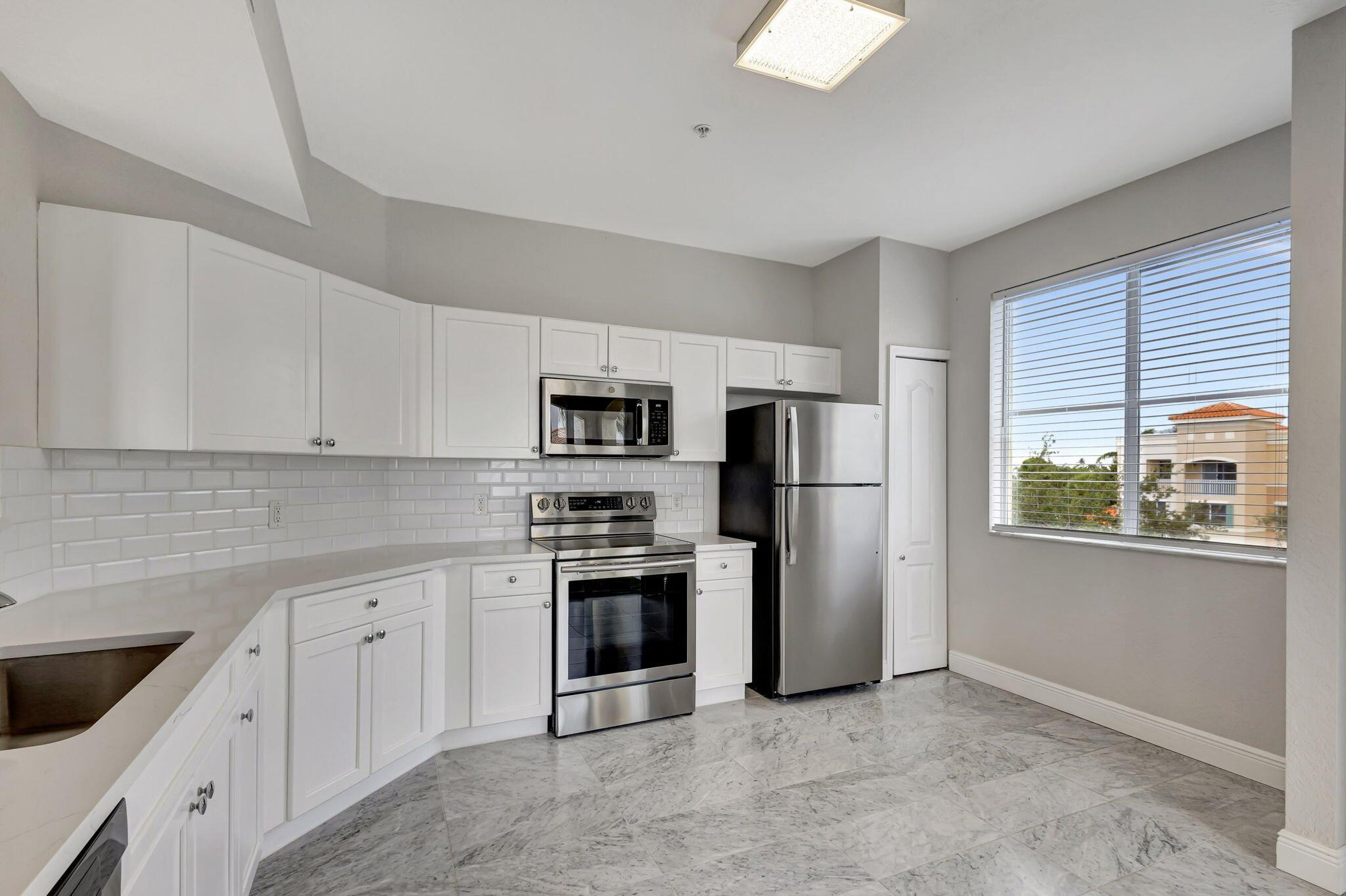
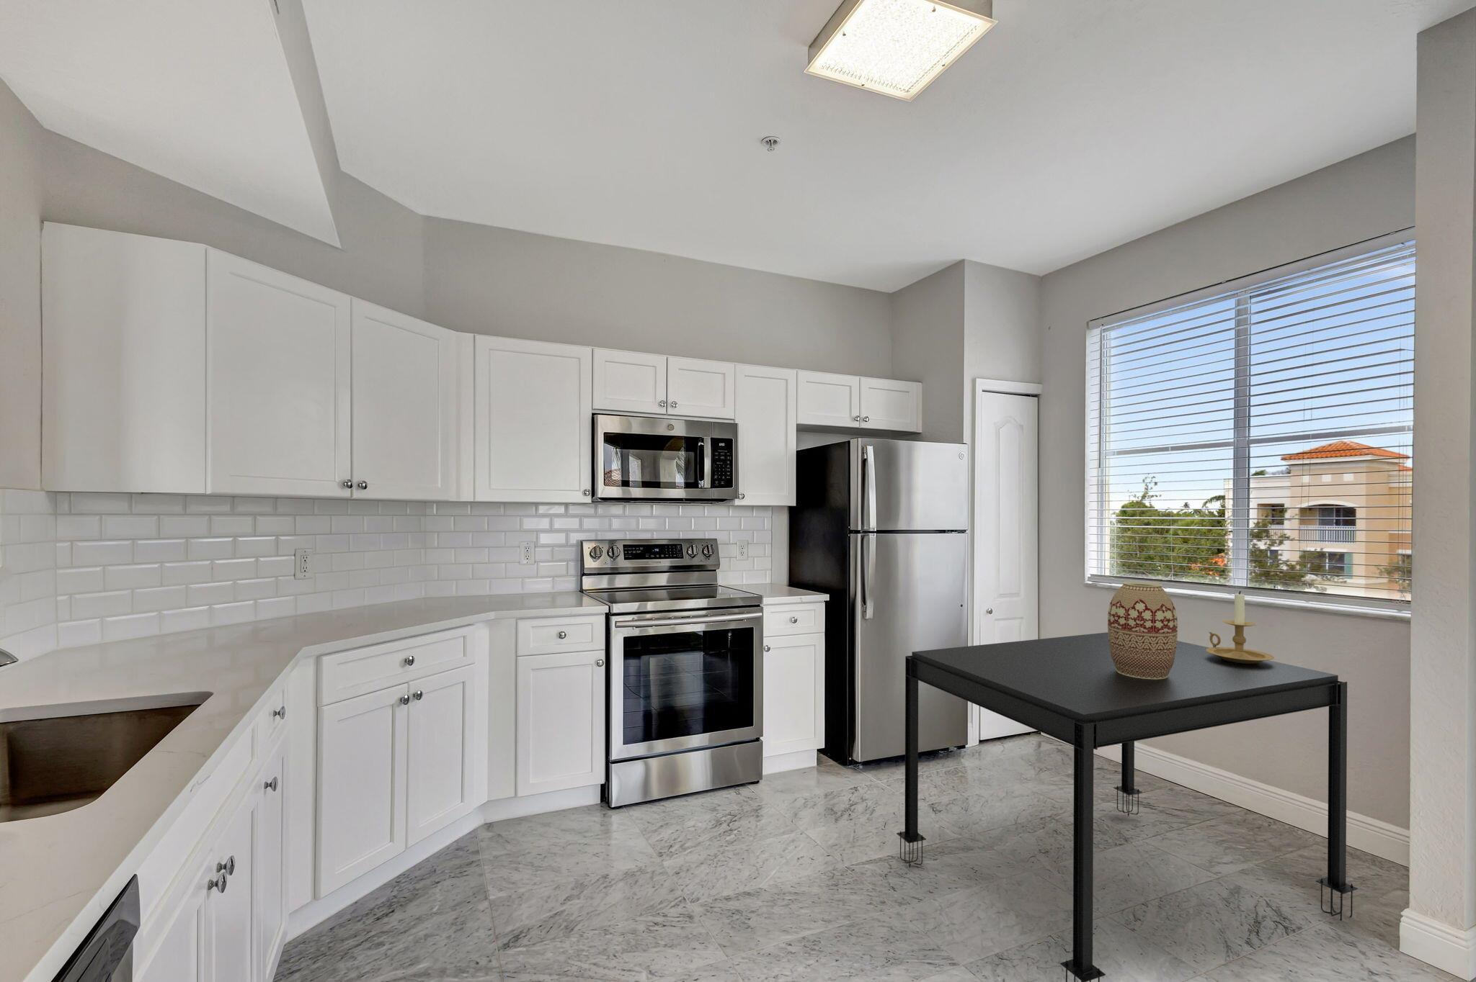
+ candle holder [1206,591,1275,664]
+ vase [1108,581,1179,680]
+ dining table [896,631,1359,982]
